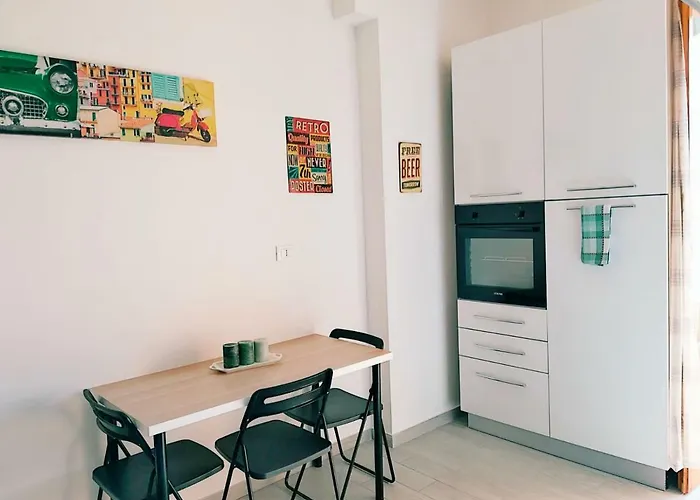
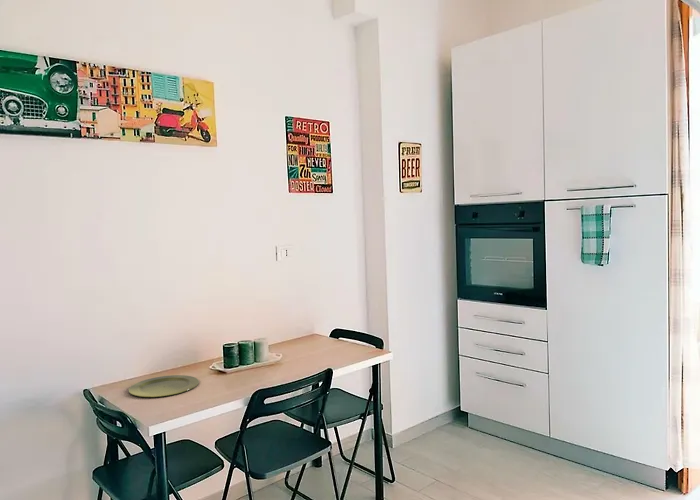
+ plate [128,374,200,398]
